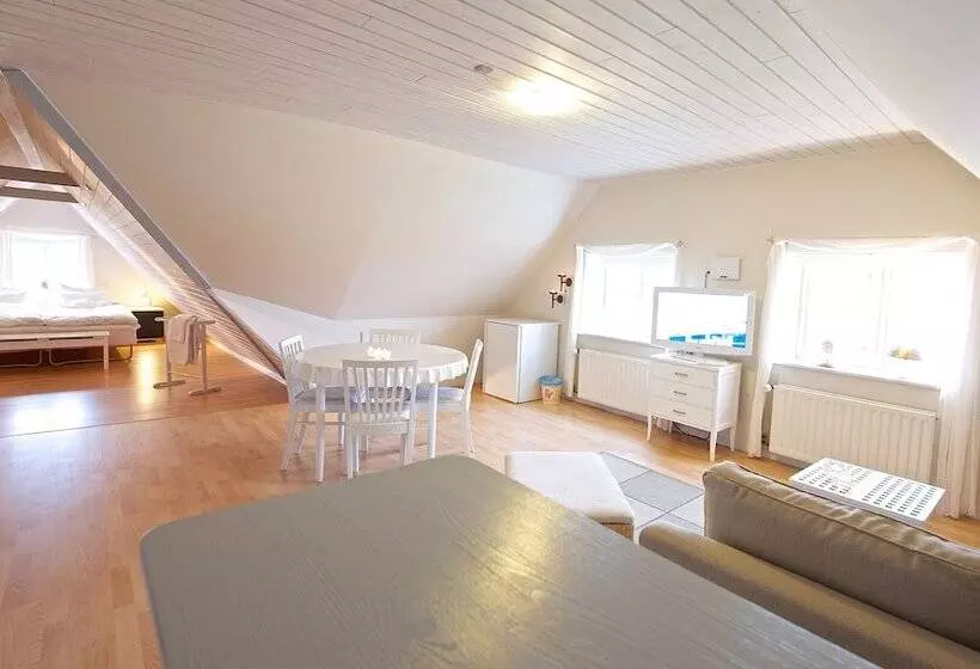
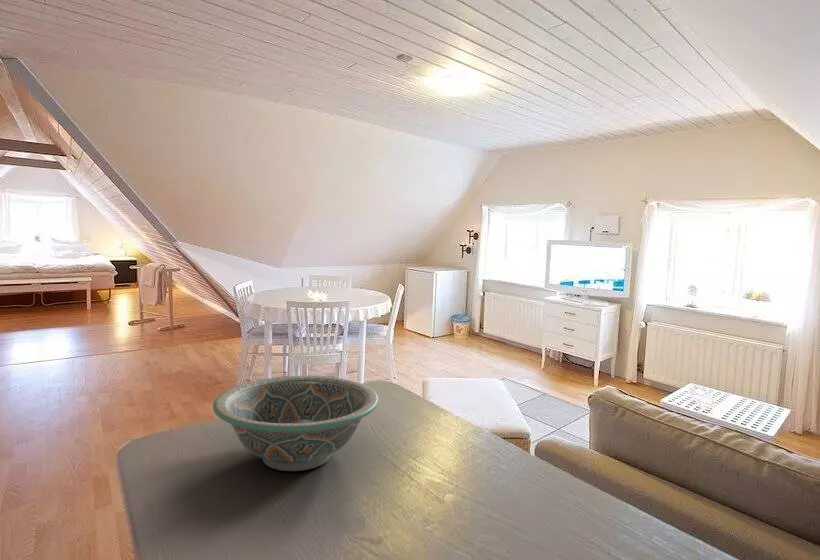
+ decorative bowl [212,375,379,472]
